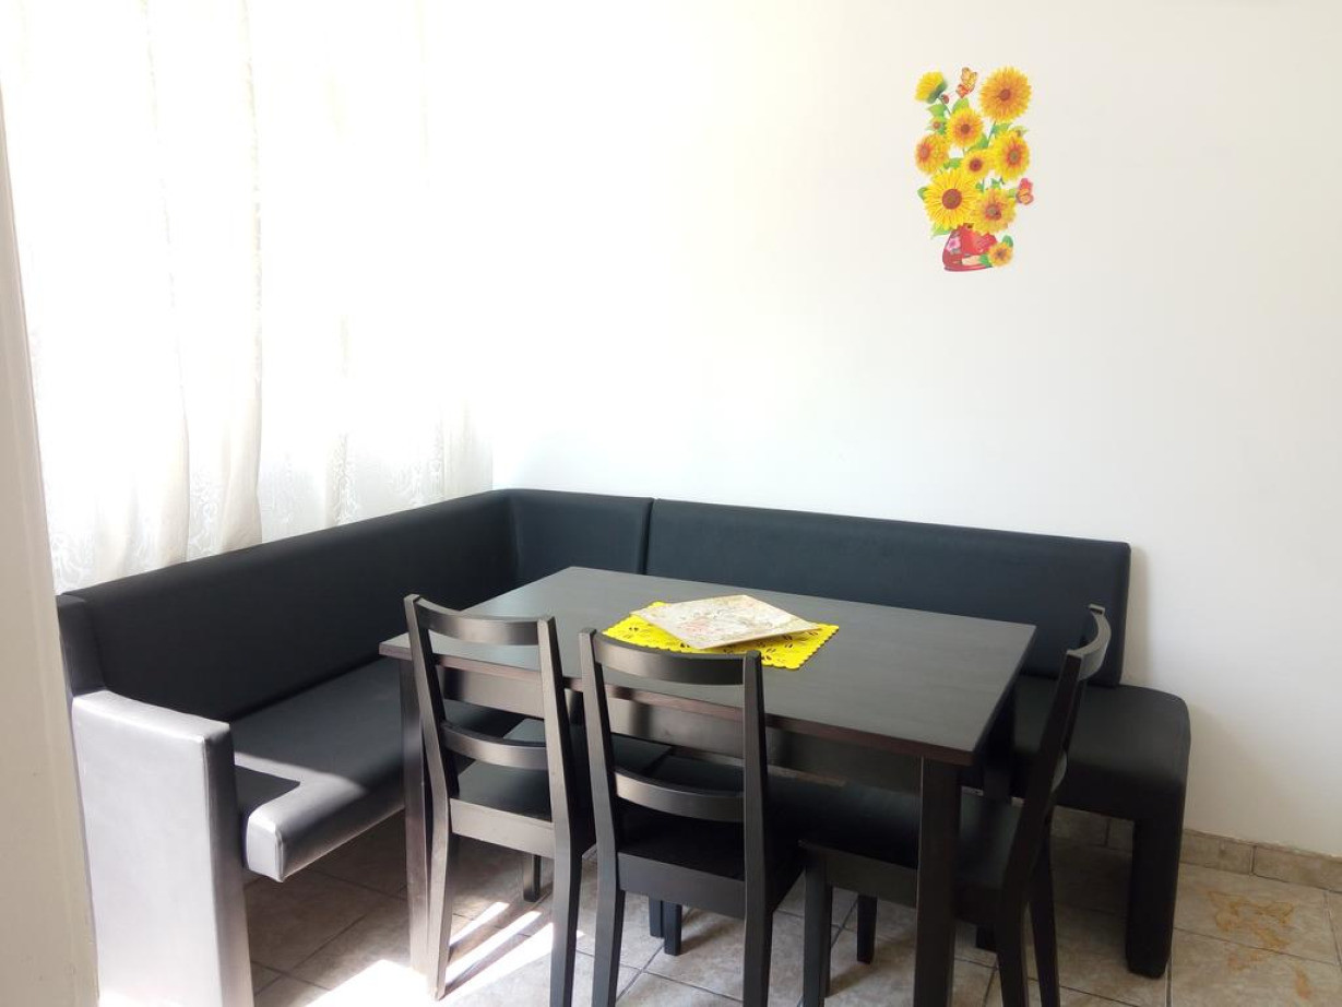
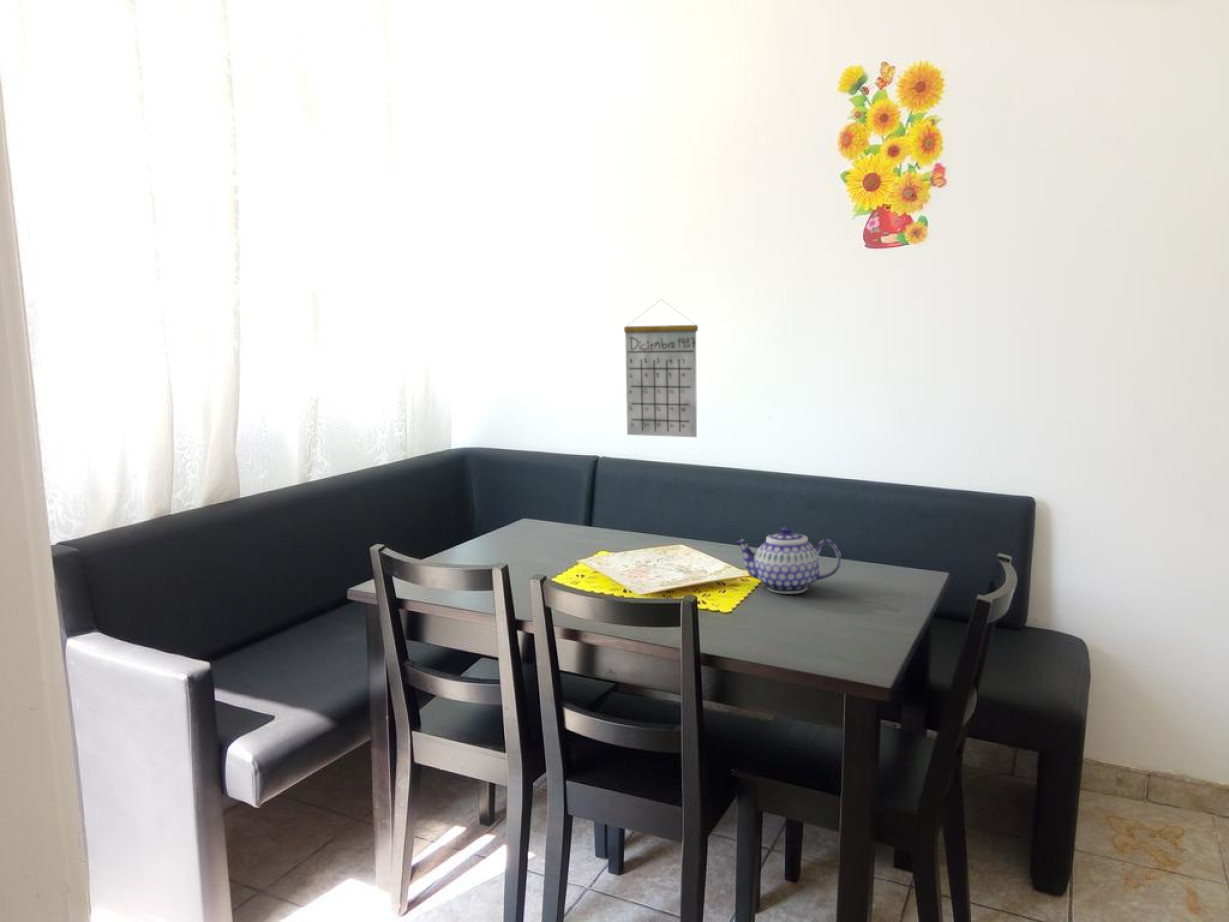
+ calendar [623,298,699,438]
+ teapot [733,525,842,595]
